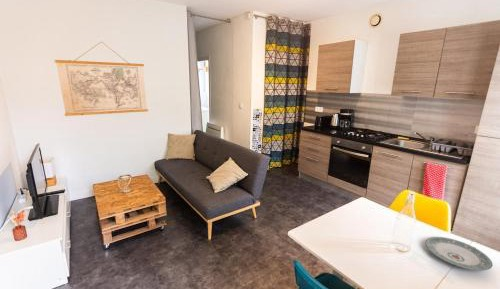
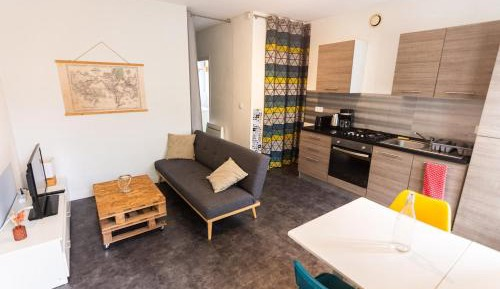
- plate [424,236,493,272]
